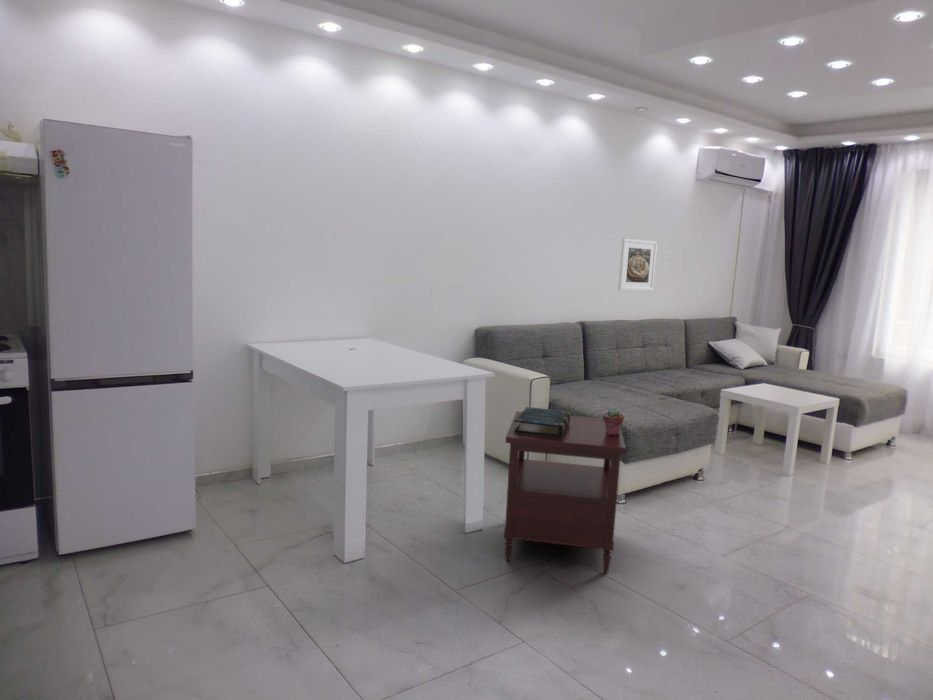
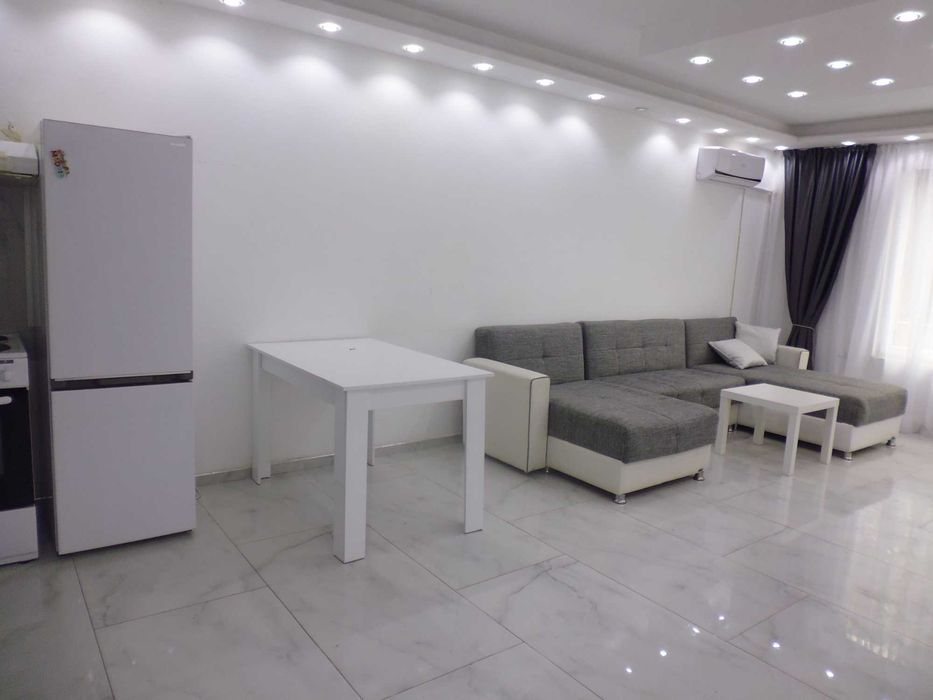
- book [514,406,571,438]
- potted succulent [602,406,625,435]
- side table [503,410,627,573]
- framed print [617,237,658,292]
